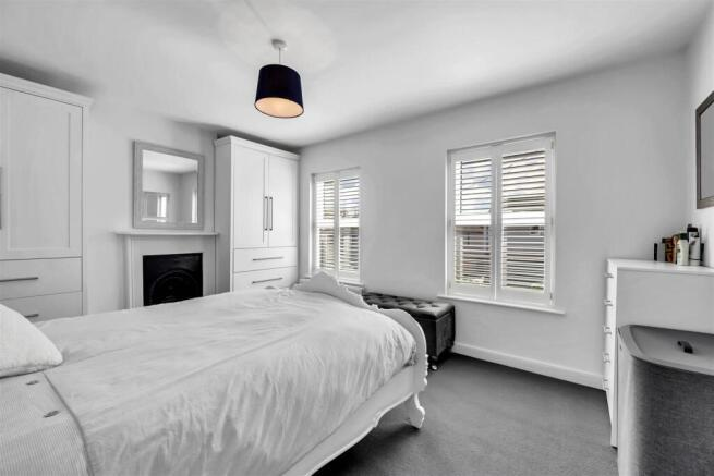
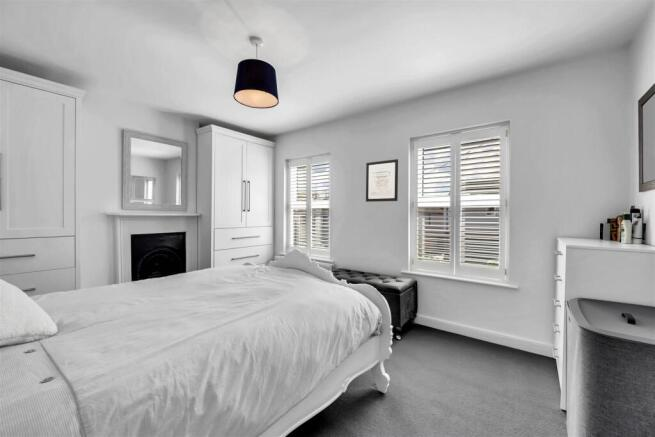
+ wall art [365,158,399,203]
